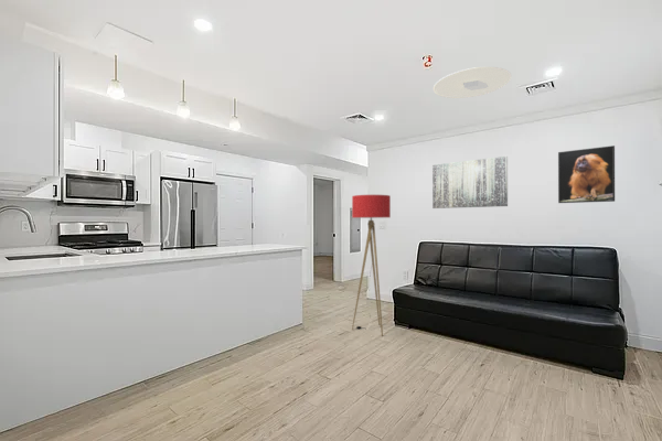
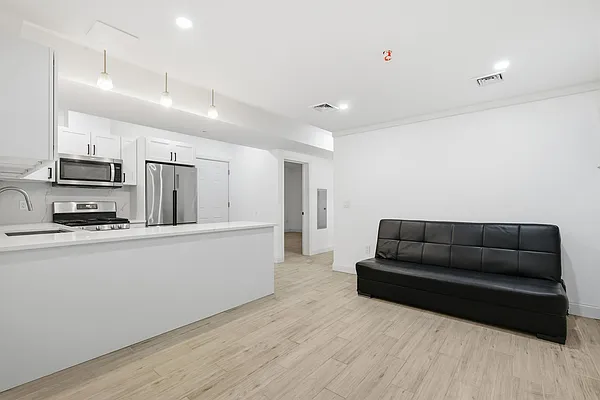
- ceiling light [433,66,512,99]
- wall art [431,155,509,209]
- floor lamp [351,194,392,337]
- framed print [557,144,616,204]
